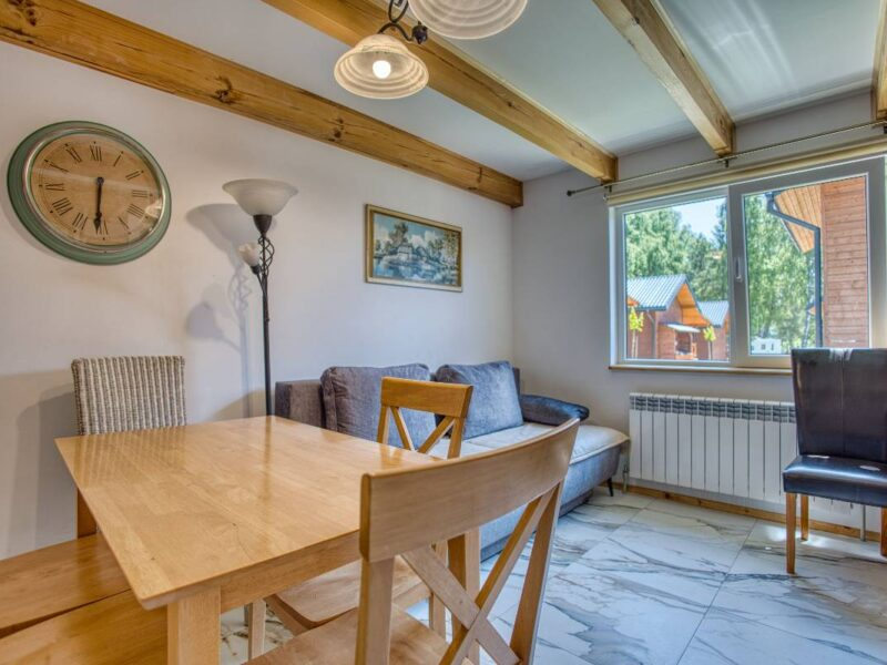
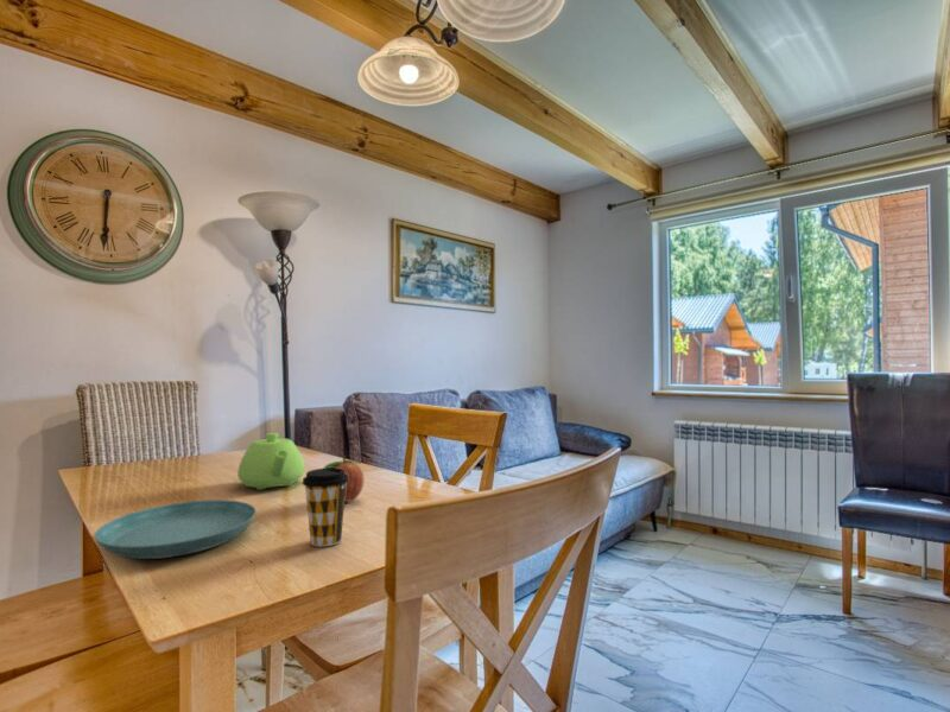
+ teapot [236,432,306,491]
+ saucer [94,498,258,560]
+ coffee cup [302,468,349,548]
+ fruit [322,454,366,503]
